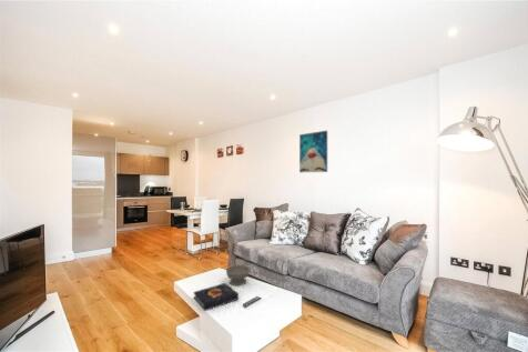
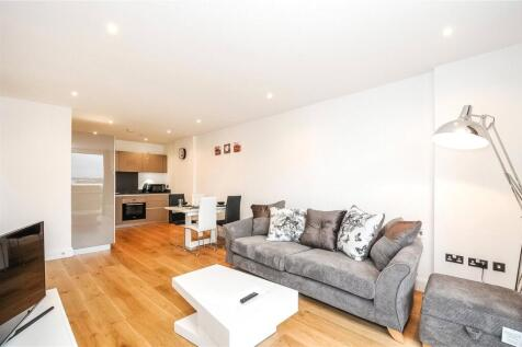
- book [193,282,240,312]
- wall art [298,130,328,173]
- bowl [225,264,251,286]
